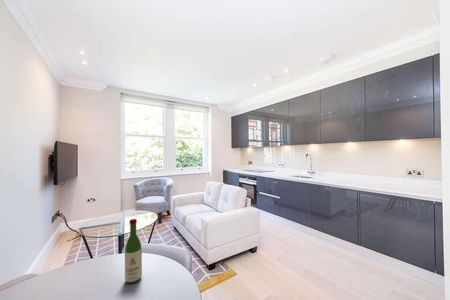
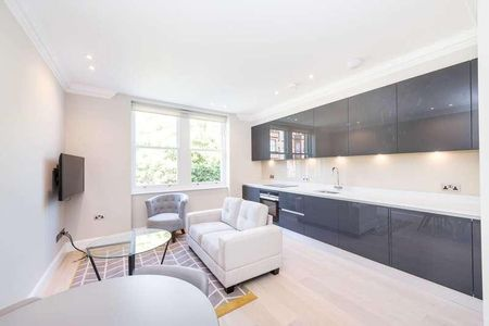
- wine bottle [124,218,143,285]
